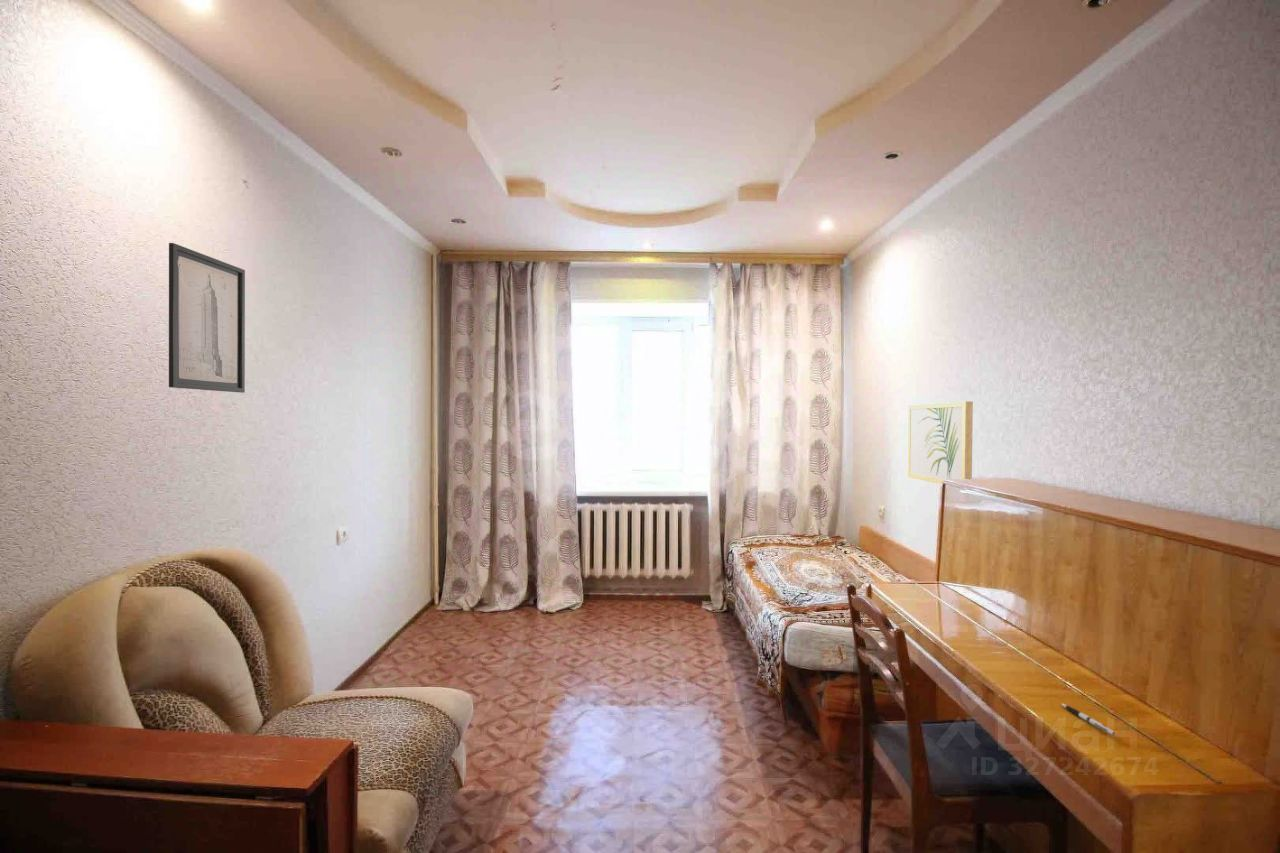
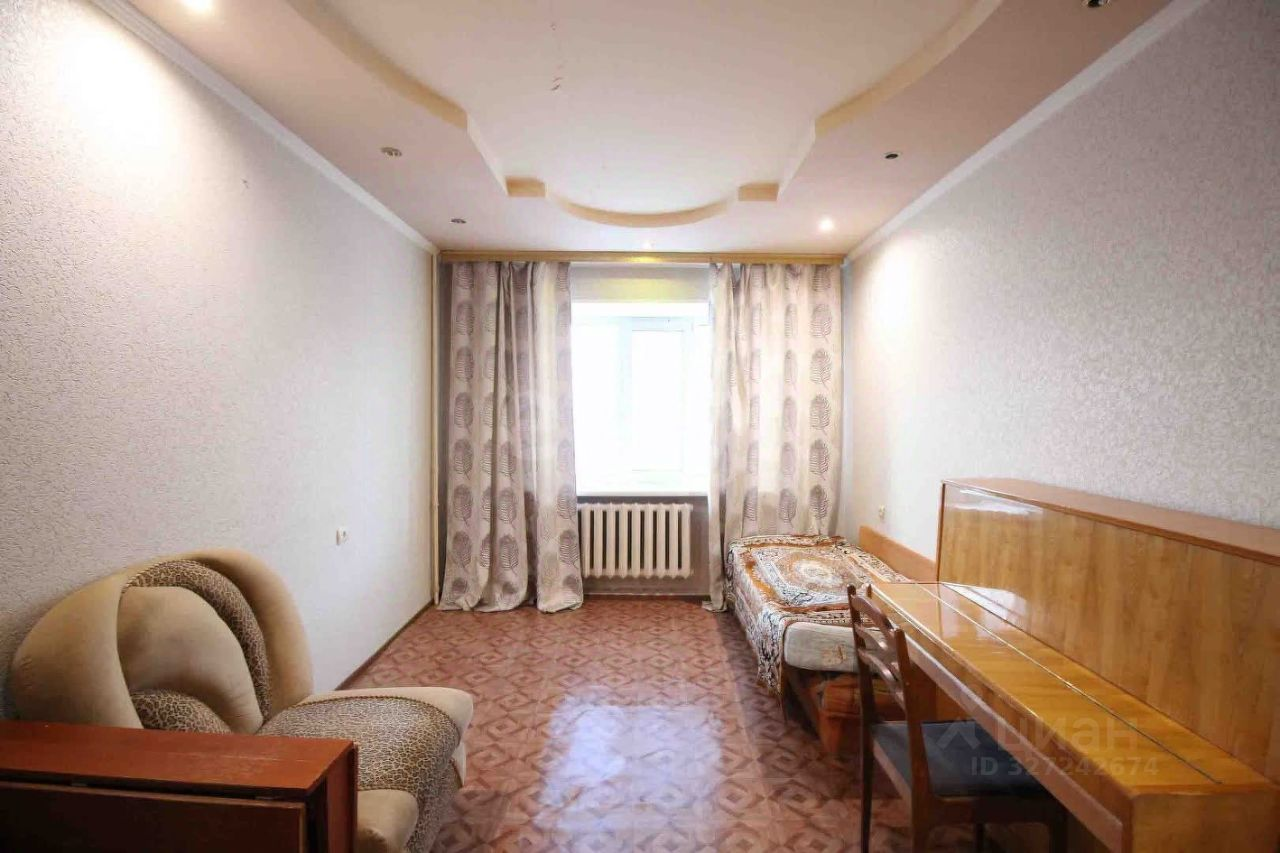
- pen [1060,702,1116,736]
- wall art [168,242,246,394]
- wall art [907,401,974,485]
